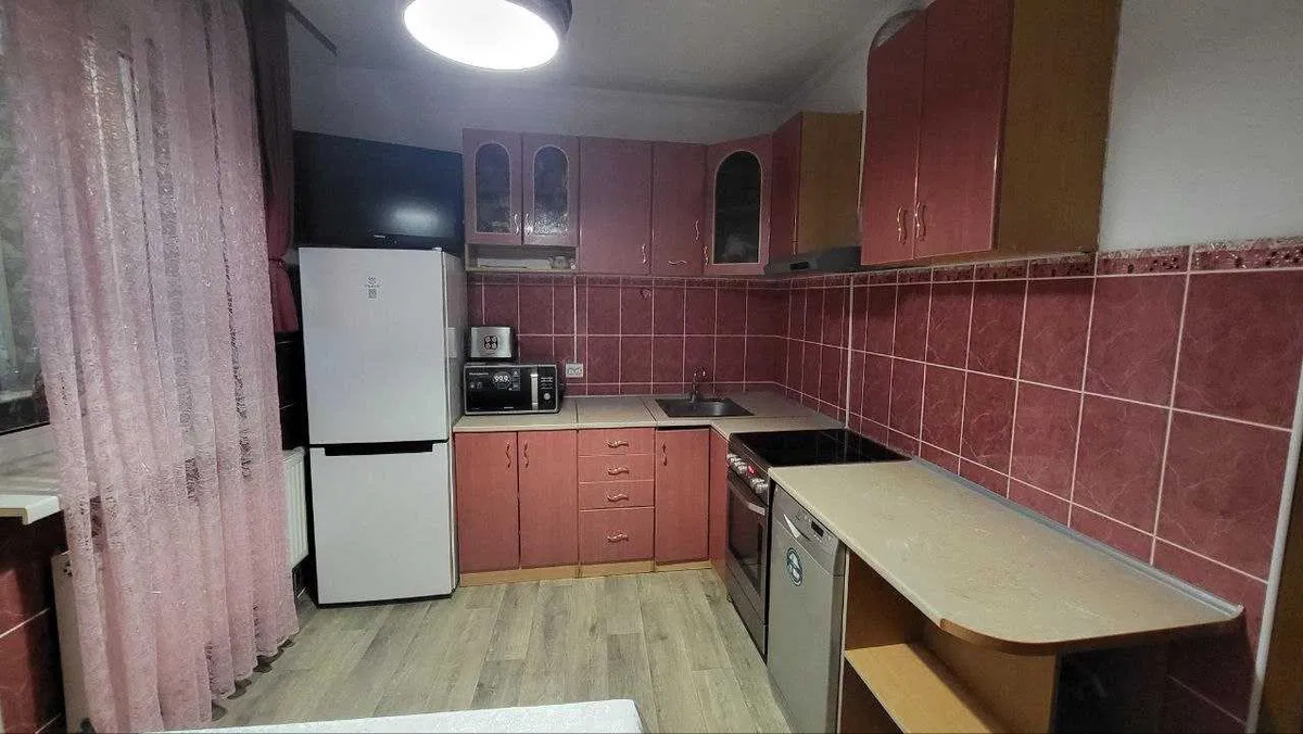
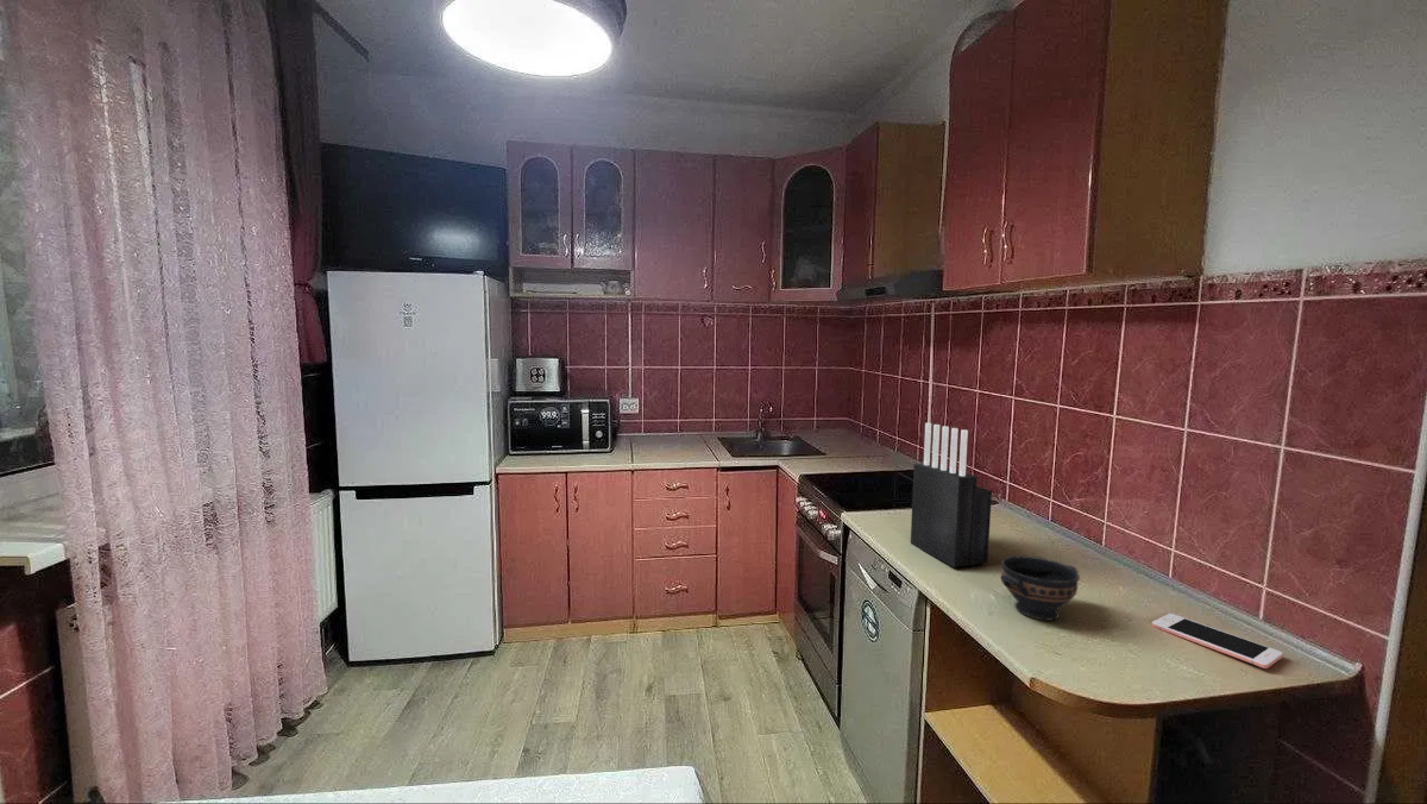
+ bowl [1000,554,1081,622]
+ knife block [910,422,993,569]
+ cell phone [1150,613,1284,670]
